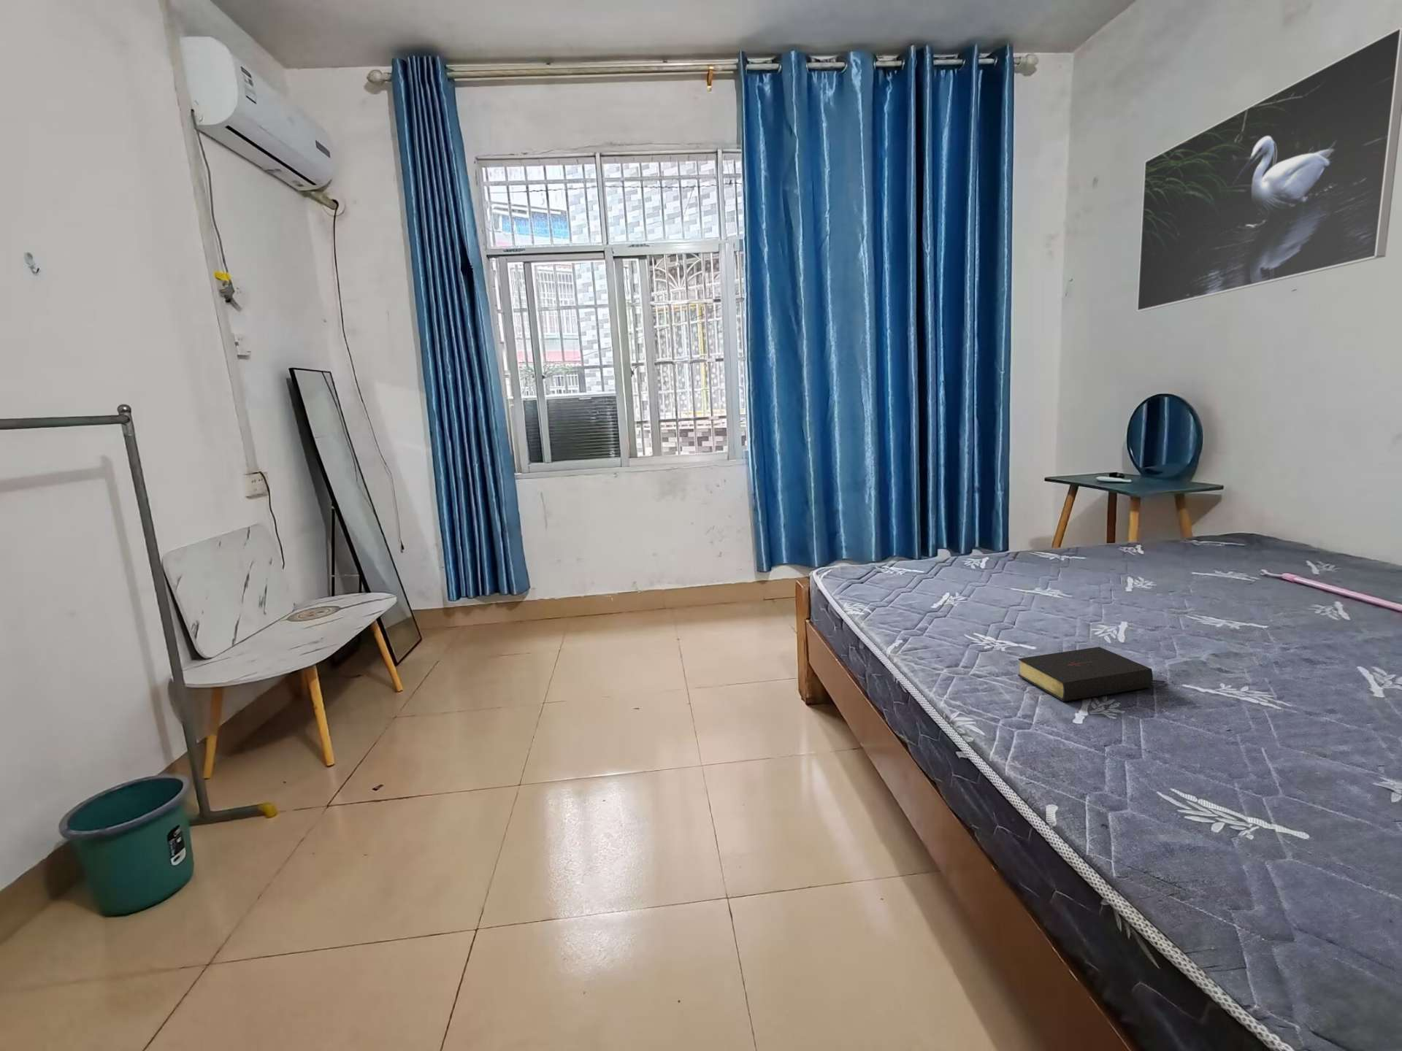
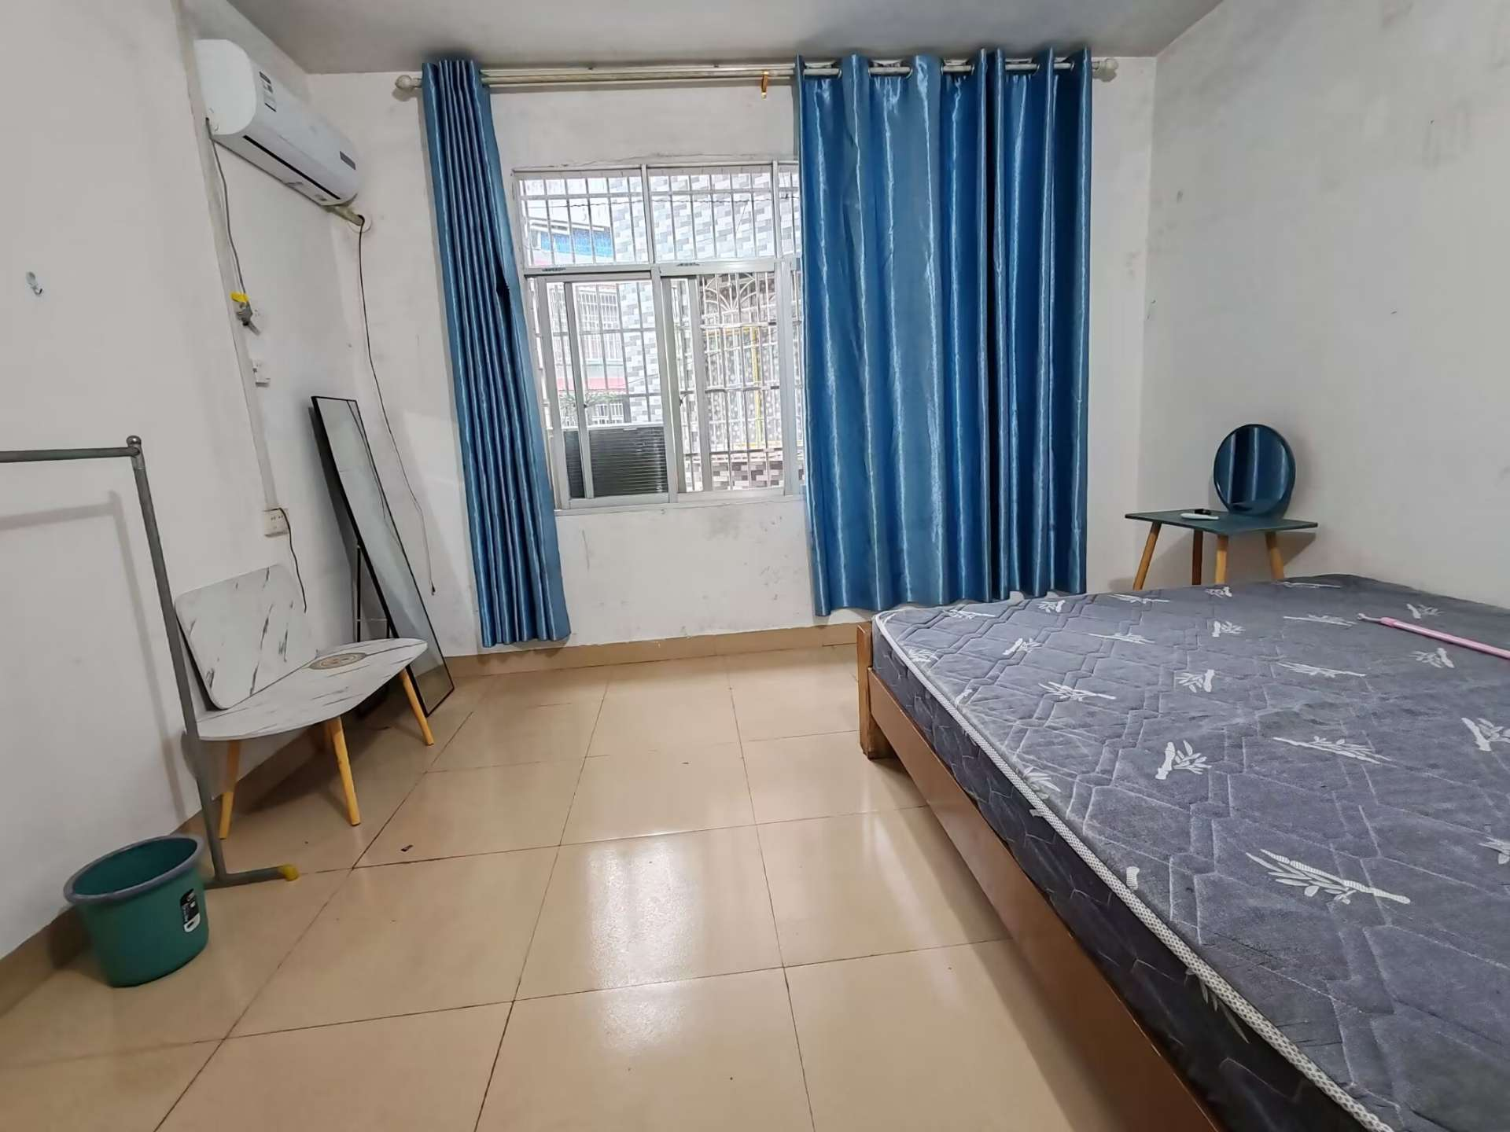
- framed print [1136,25,1402,312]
- bible [1017,646,1166,702]
